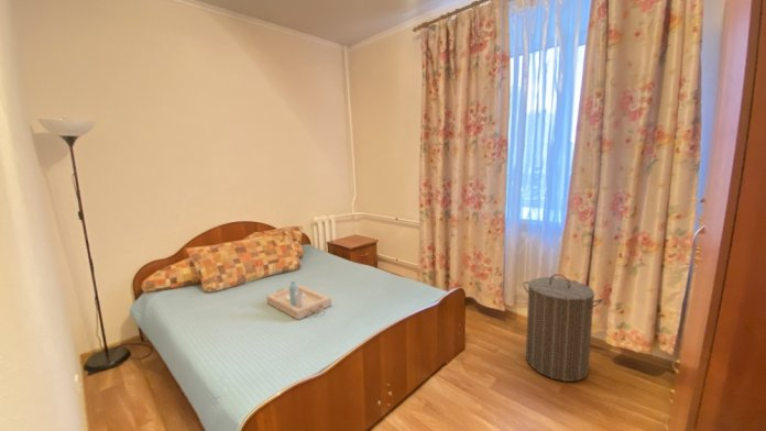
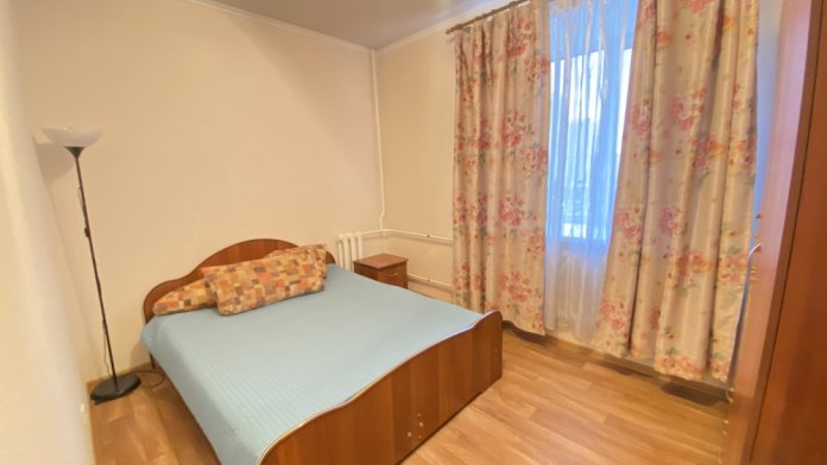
- laundry hamper [522,273,604,383]
- serving tray [265,280,332,321]
